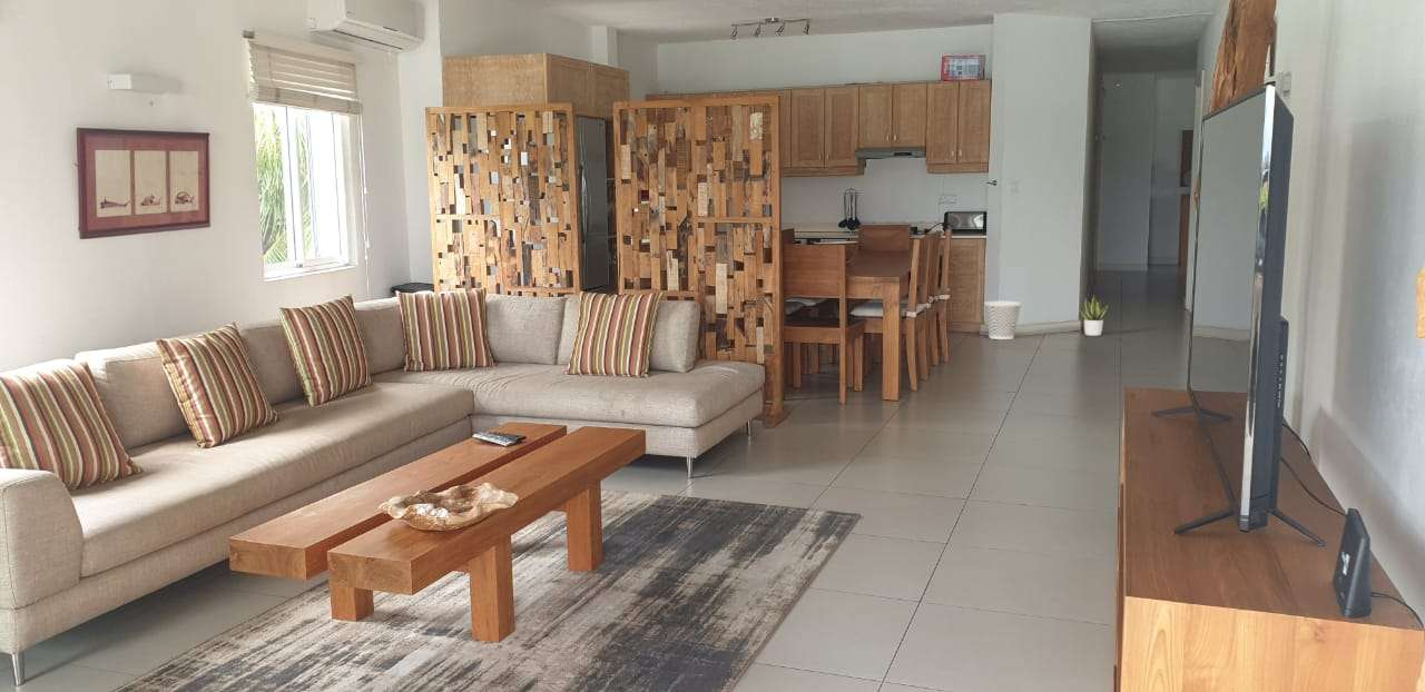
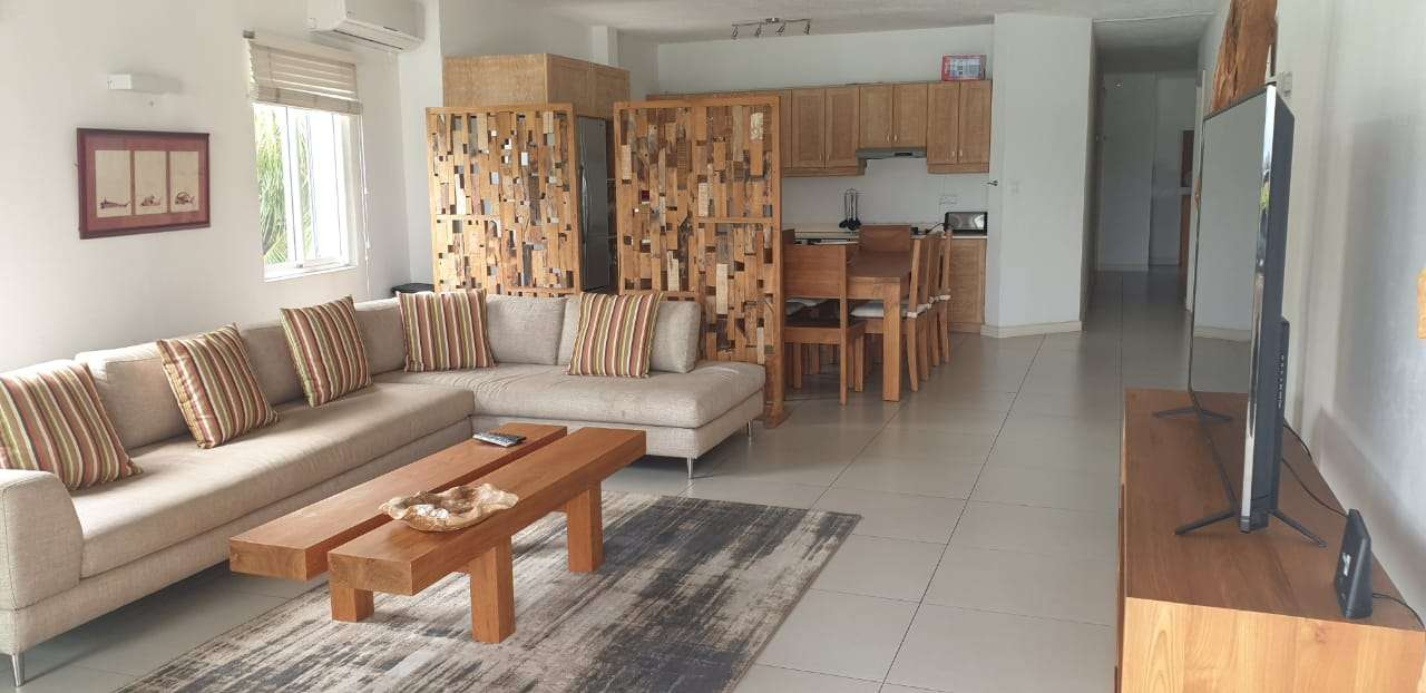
- wastebasket [983,300,1023,340]
- potted plant [1079,295,1110,337]
